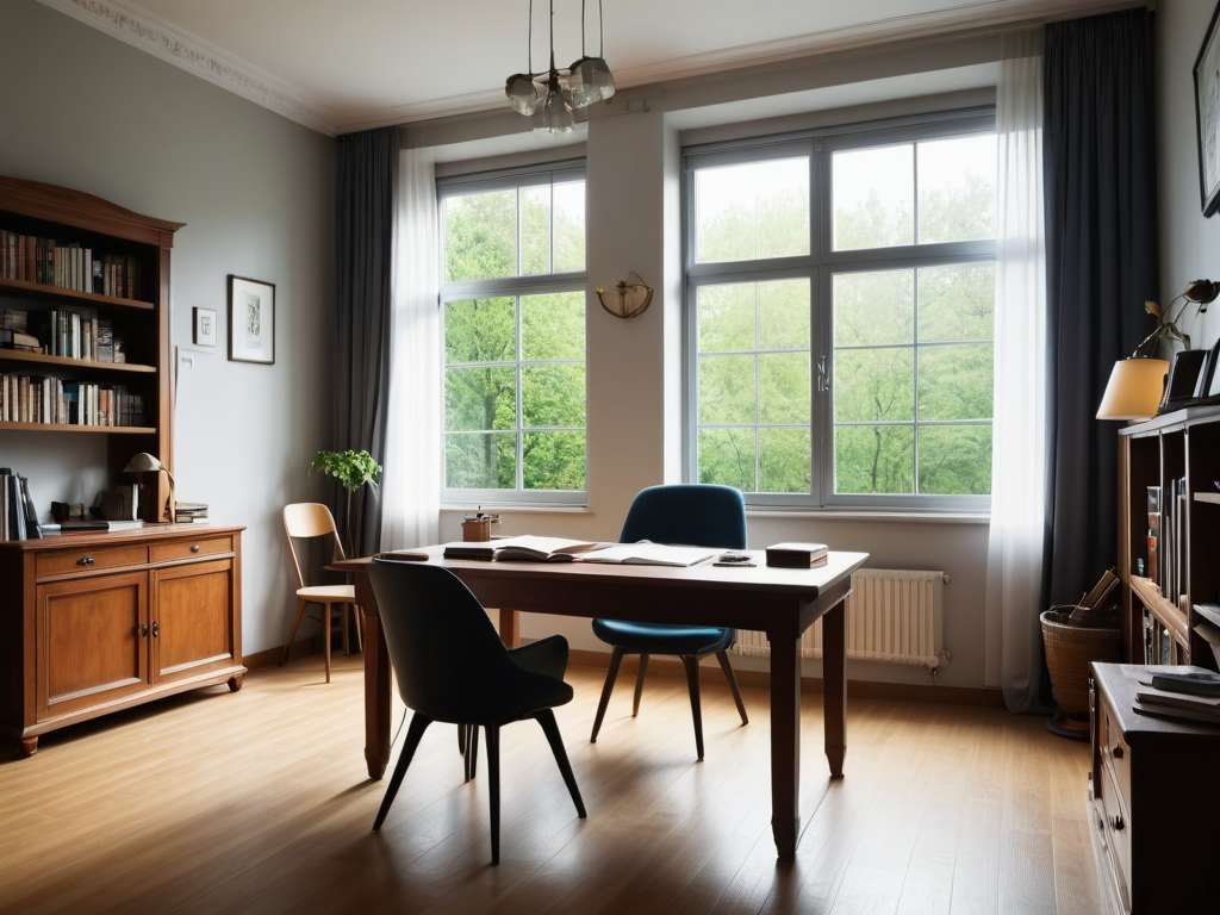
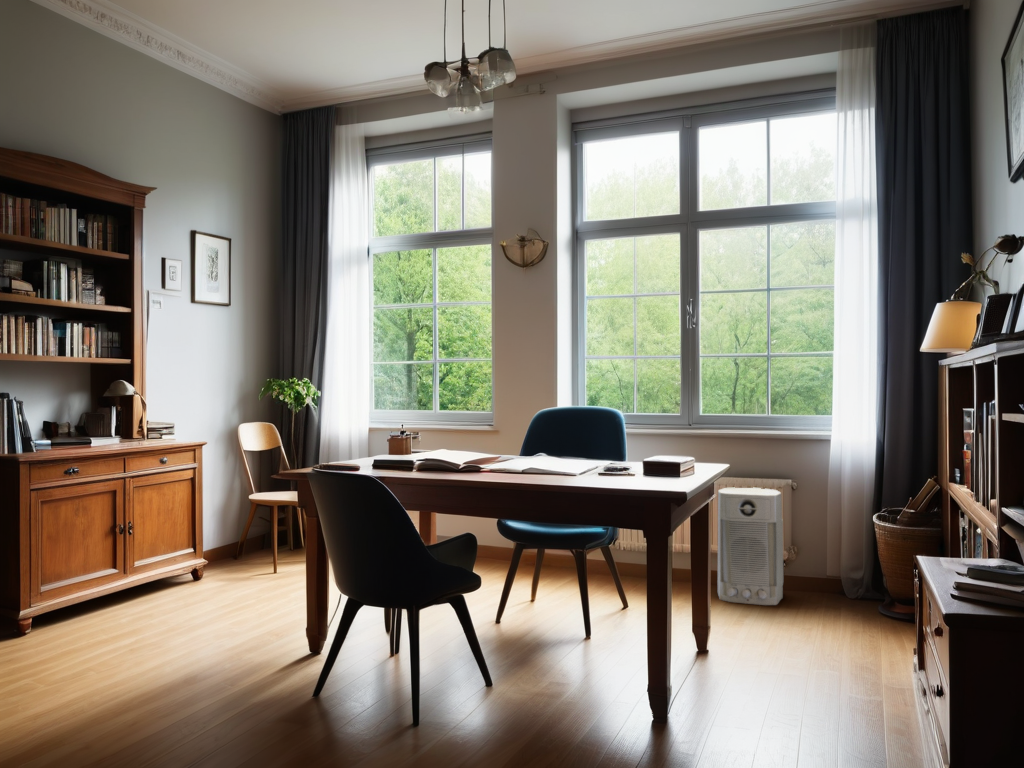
+ air purifier [717,487,784,606]
